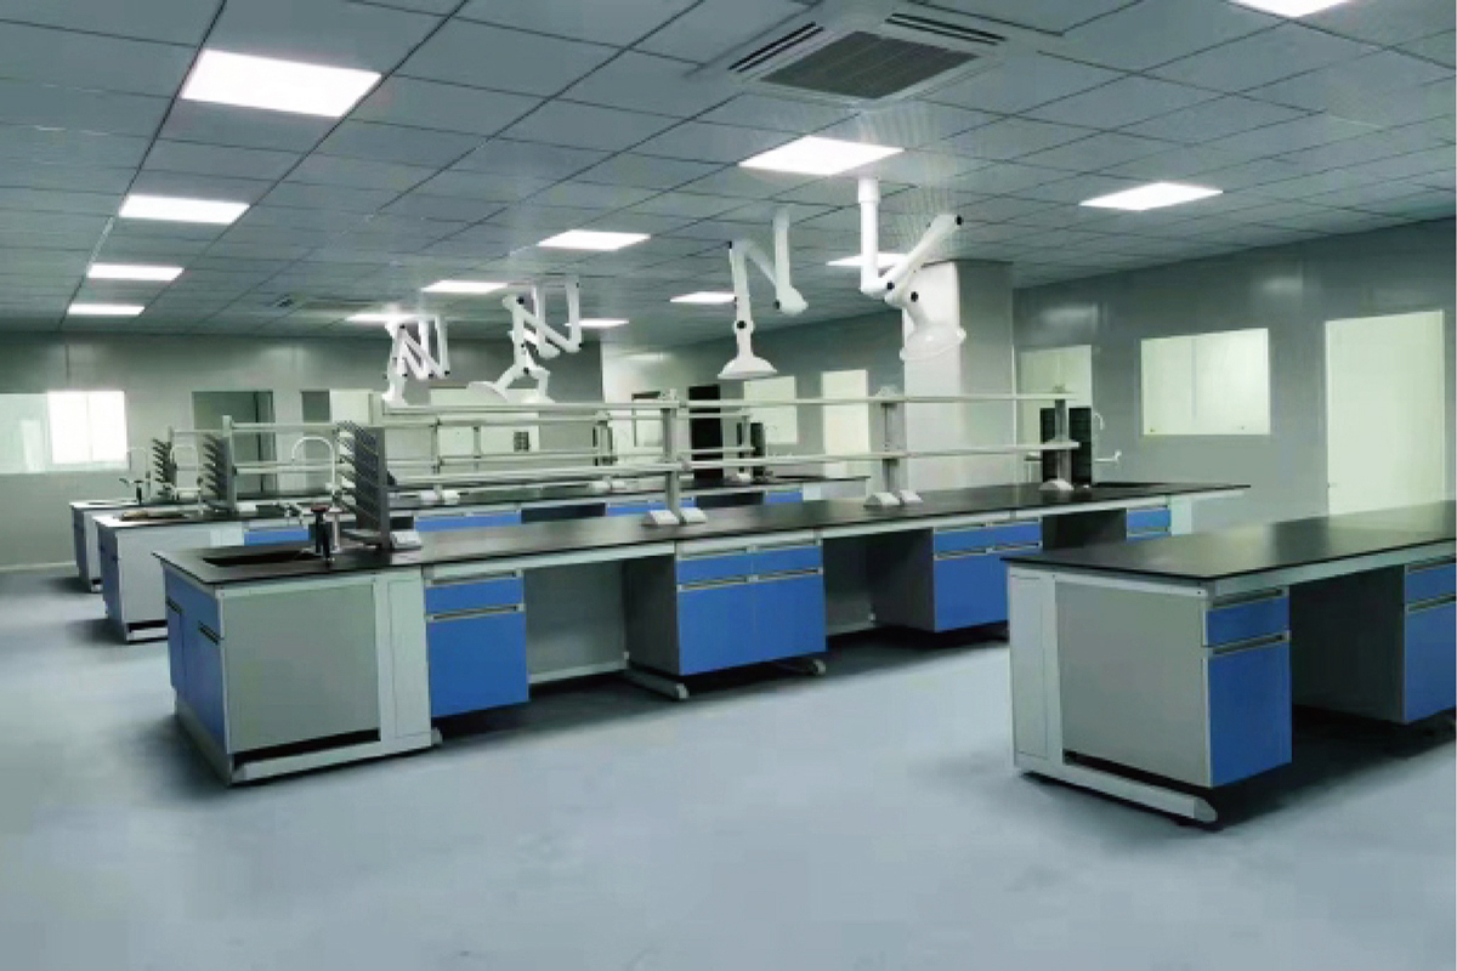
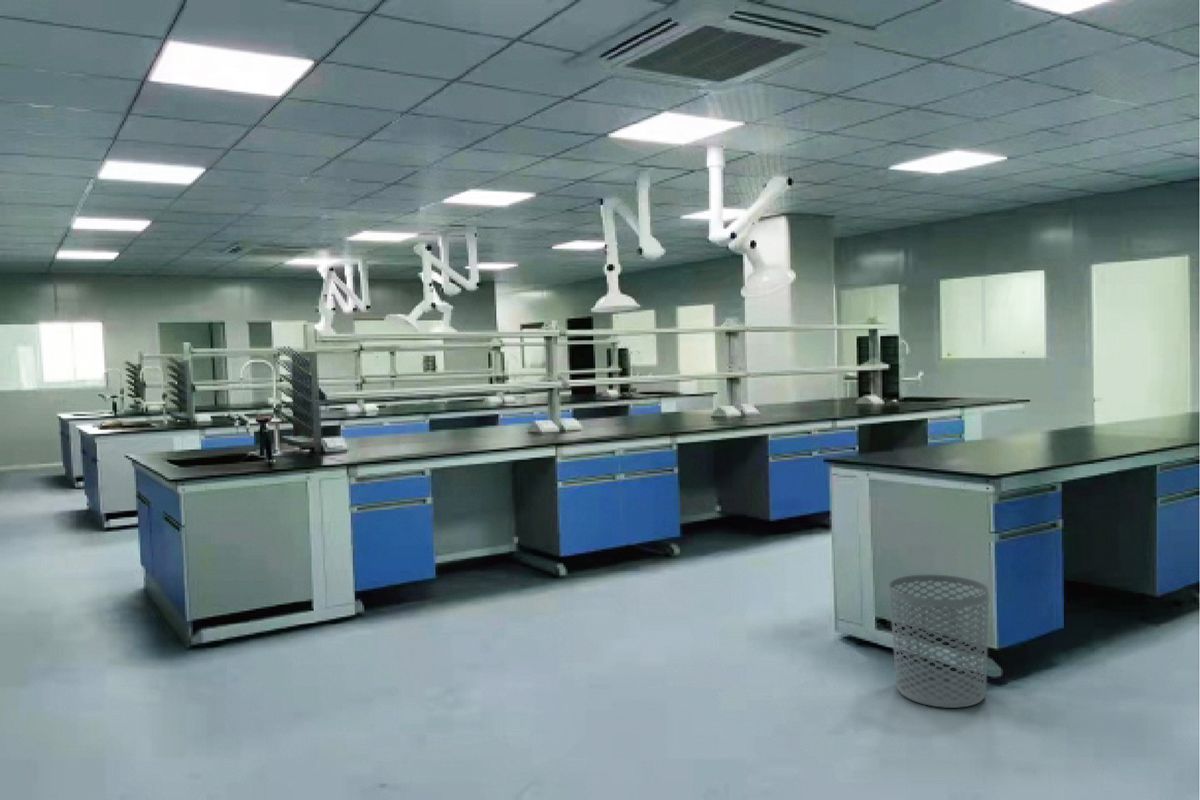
+ waste bin [888,574,990,709]
